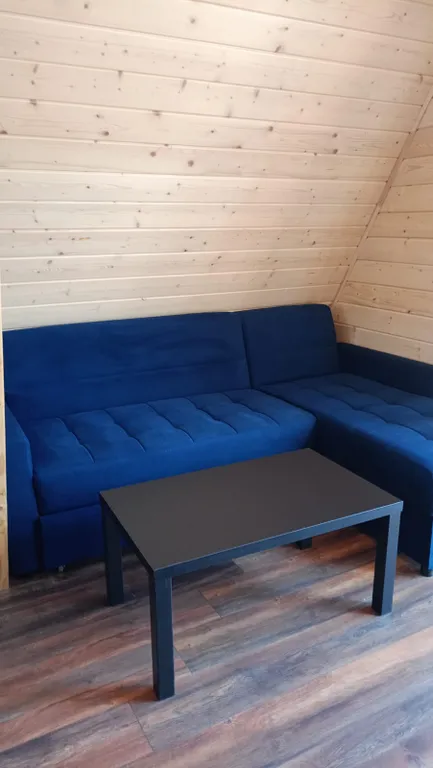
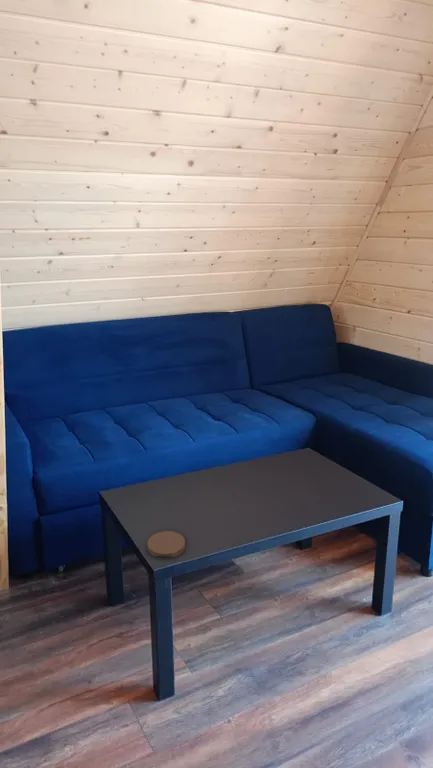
+ coaster [146,530,186,558]
